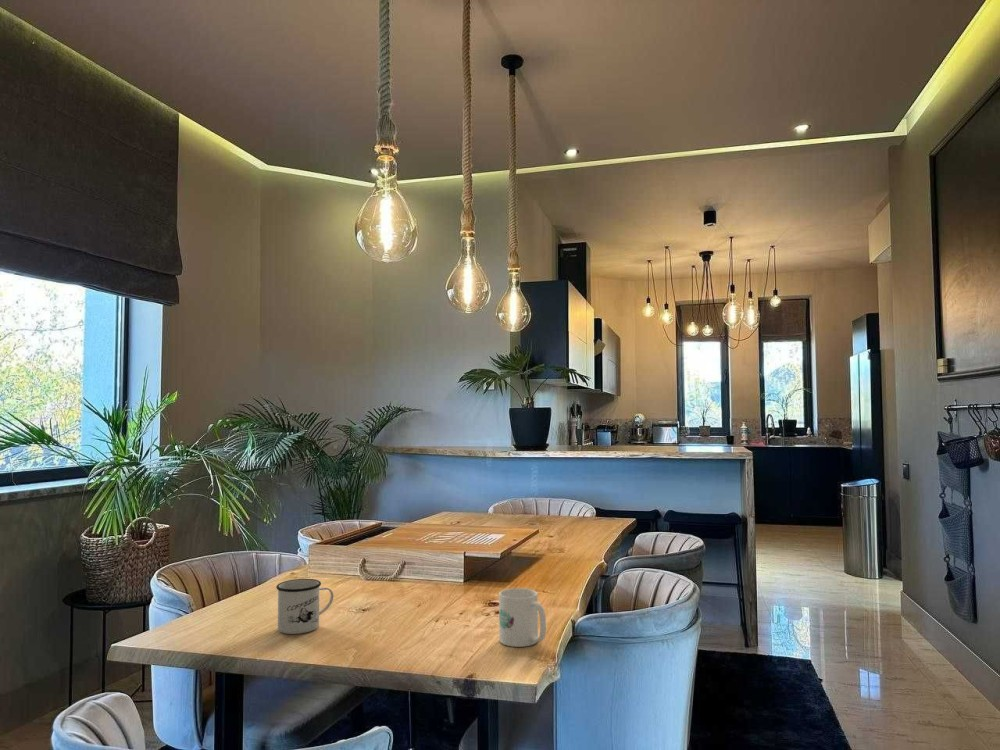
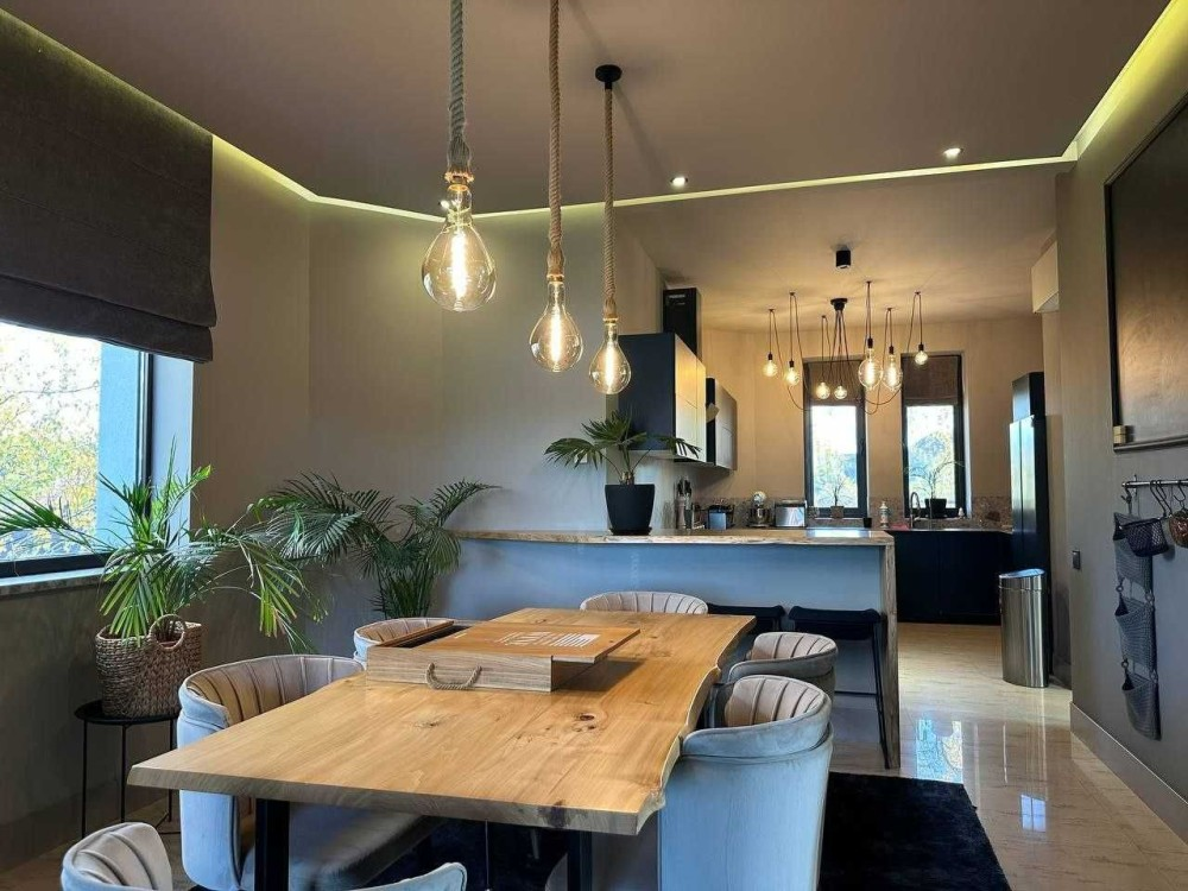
- mug [275,578,334,635]
- mug [498,587,547,648]
